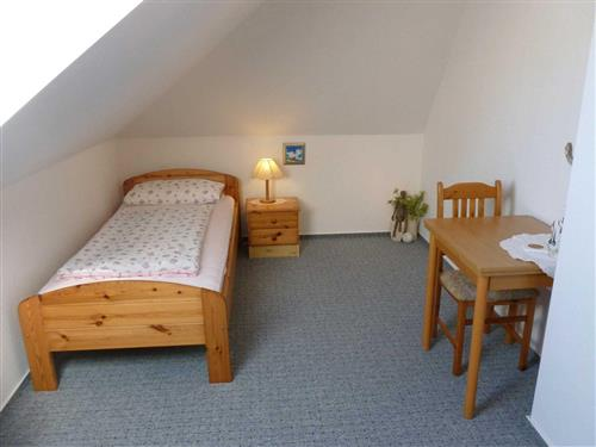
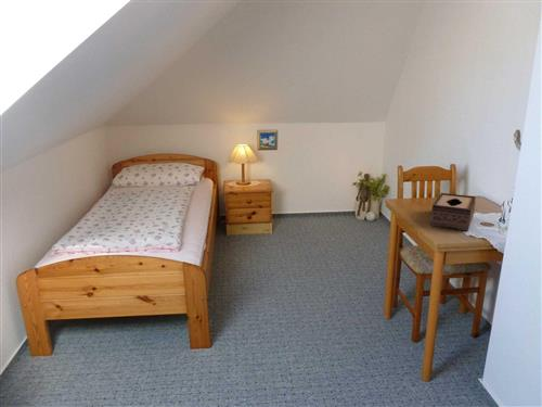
+ tissue box [429,192,477,232]
